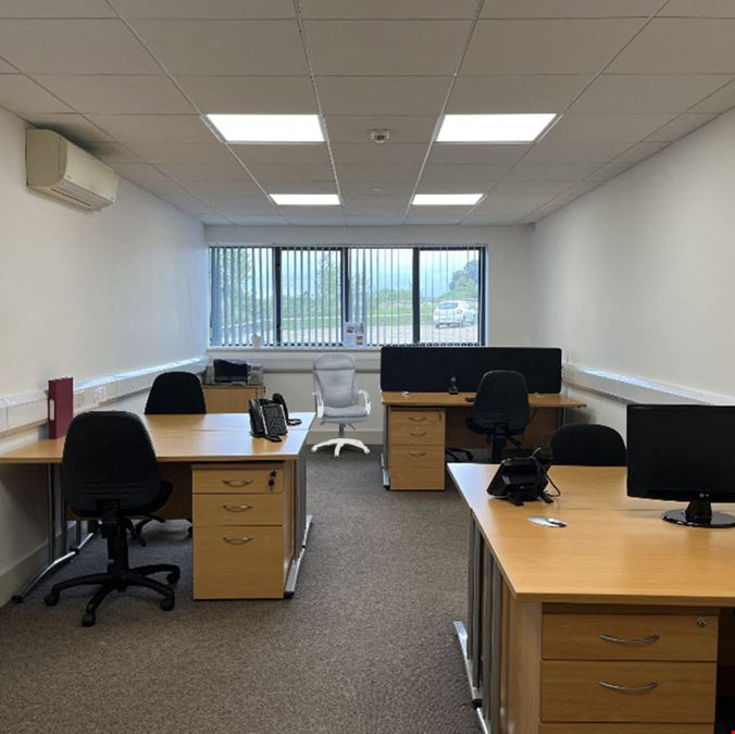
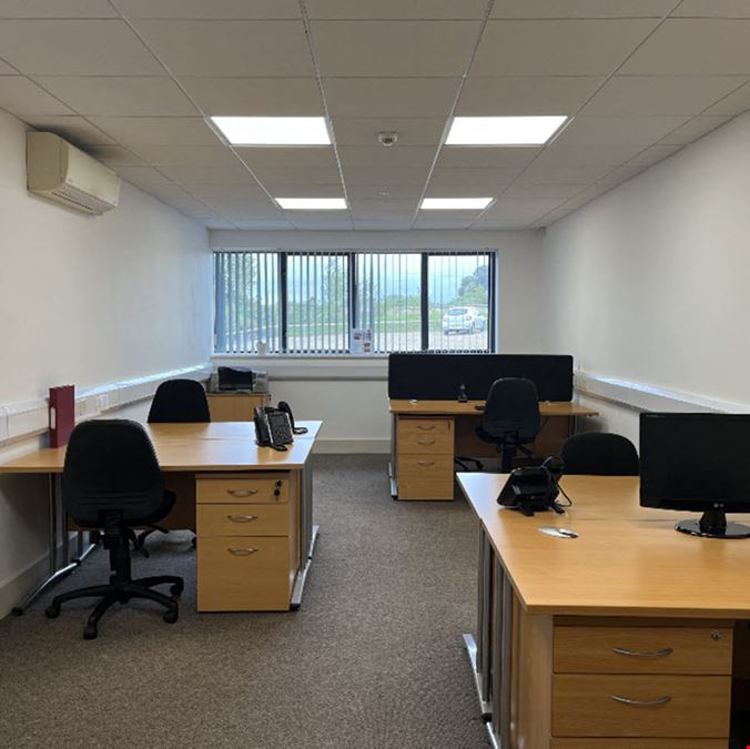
- office chair [310,352,372,459]
